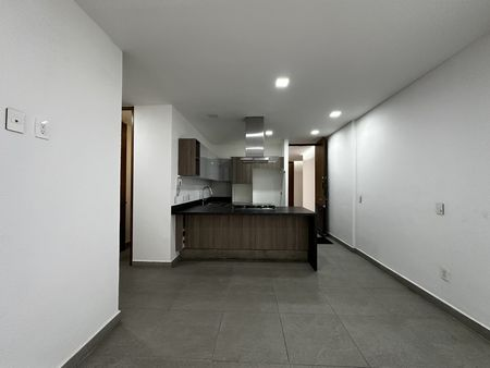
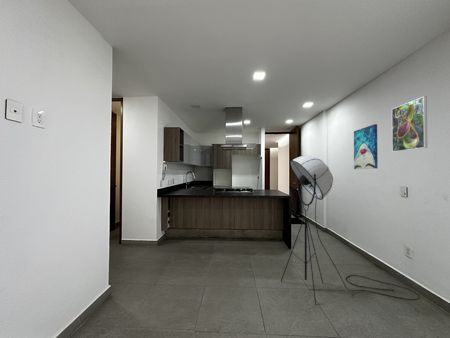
+ floor lamp [280,155,421,305]
+ wall art [353,123,379,170]
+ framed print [391,95,428,153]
